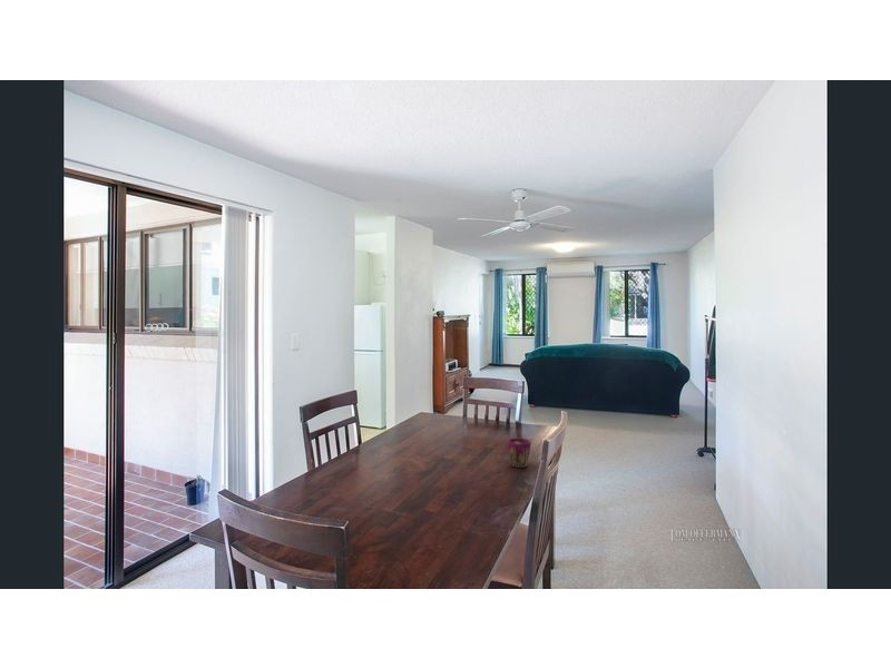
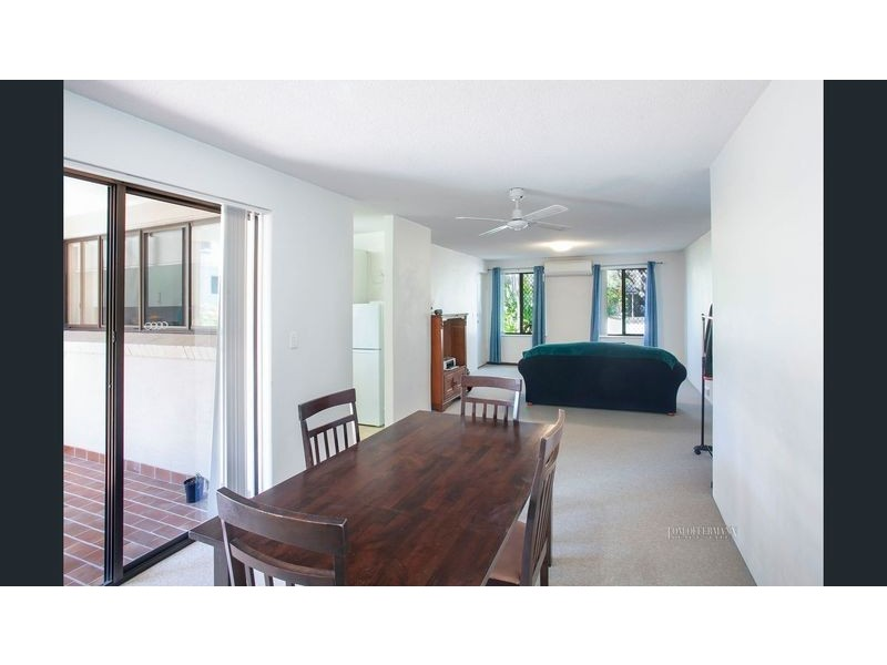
- cup [506,438,532,469]
